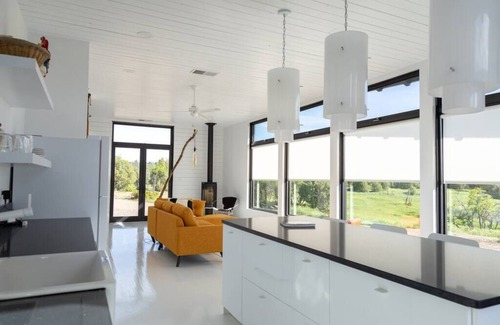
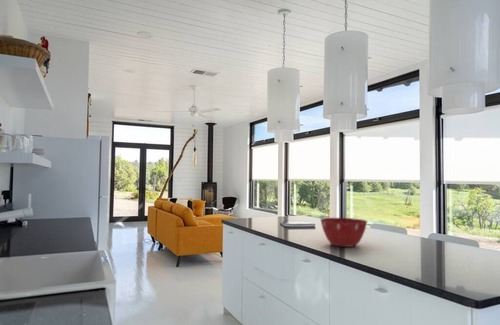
+ mixing bowl [319,217,369,248]
